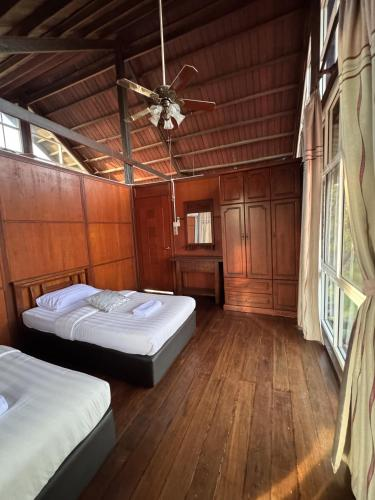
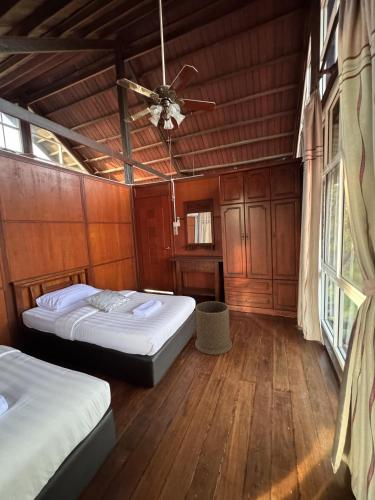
+ trash can [194,301,233,356]
